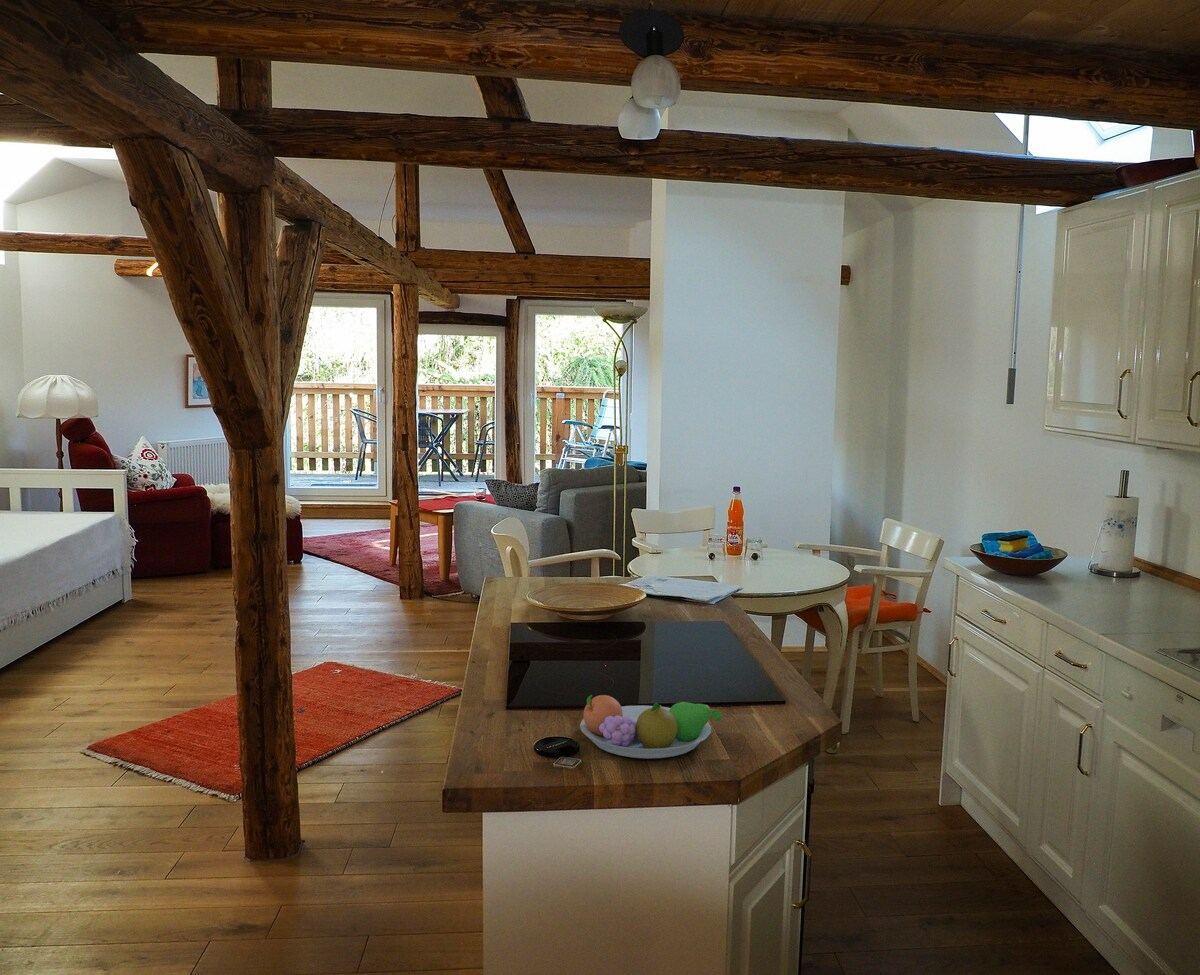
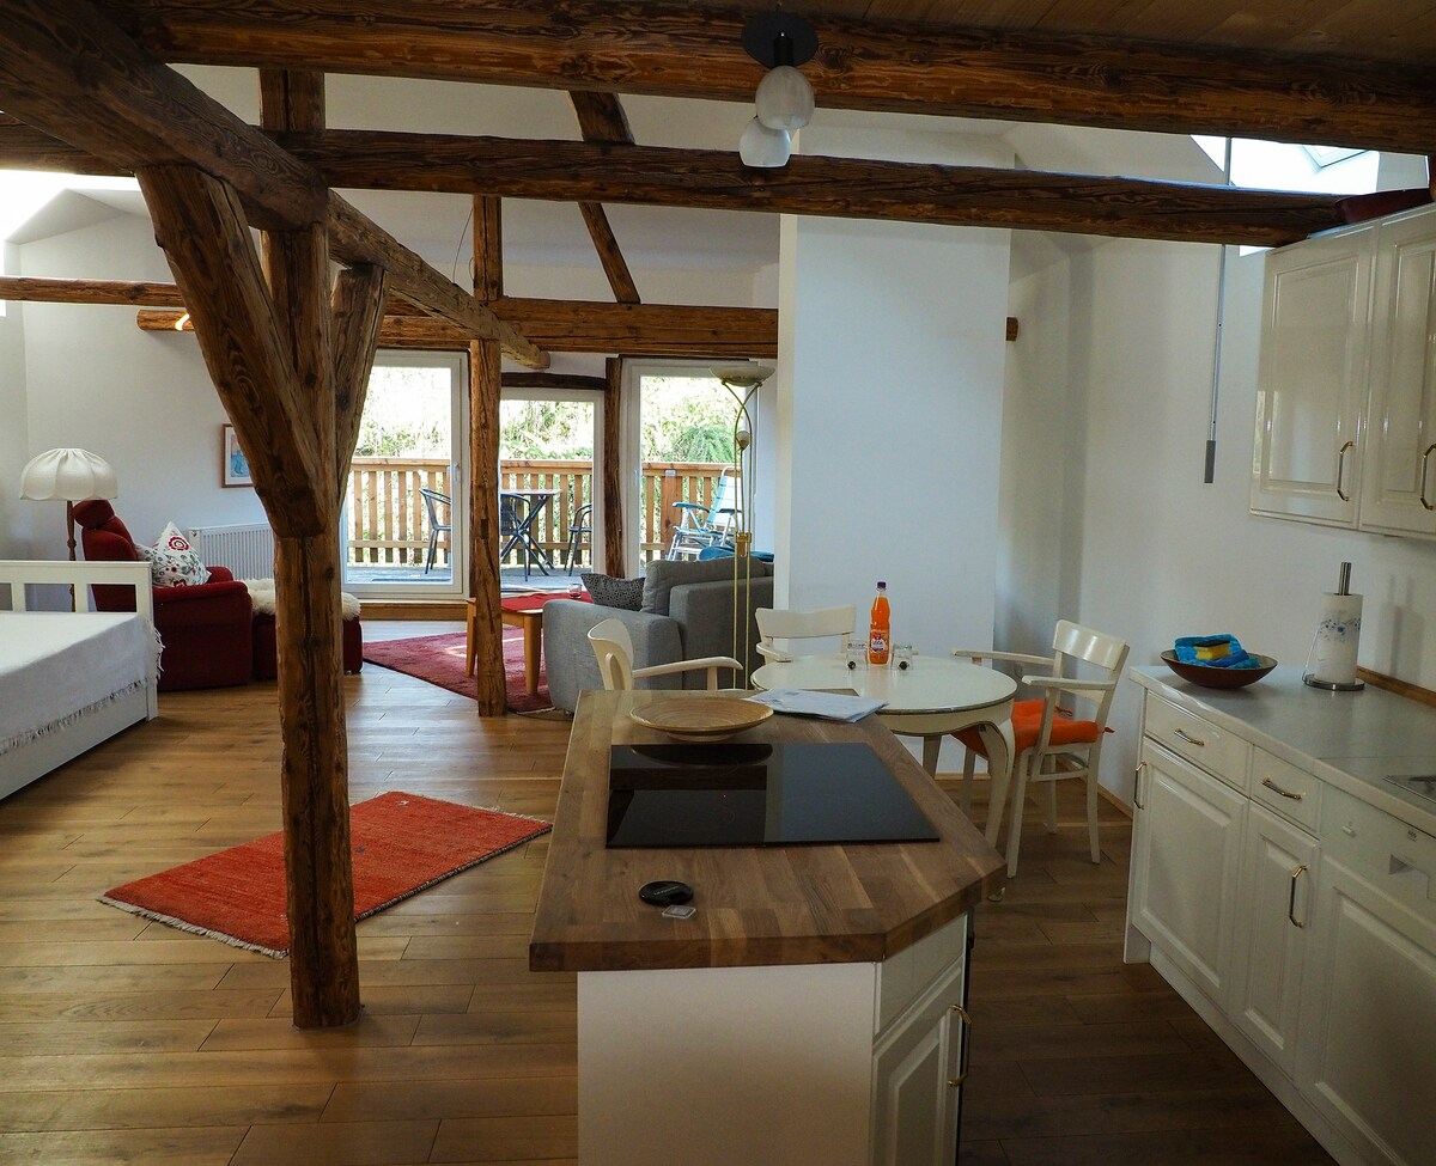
- fruit bowl [579,694,722,759]
